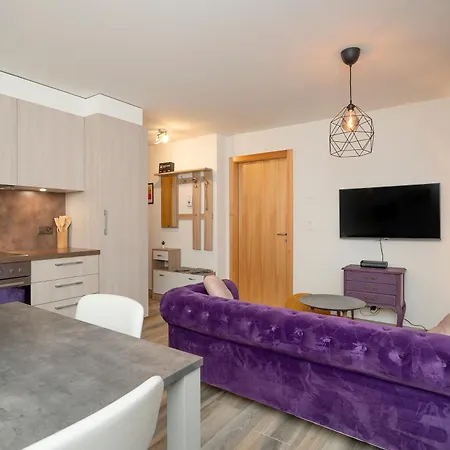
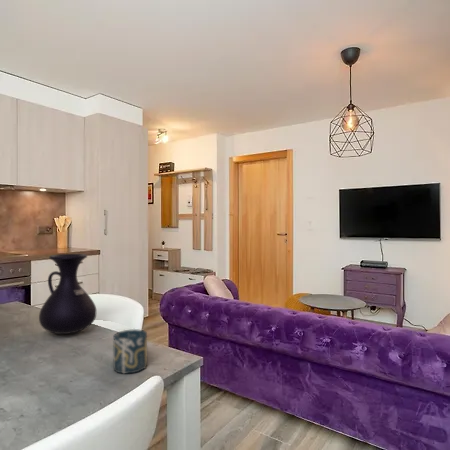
+ cup [113,328,148,375]
+ vase [38,253,97,335]
